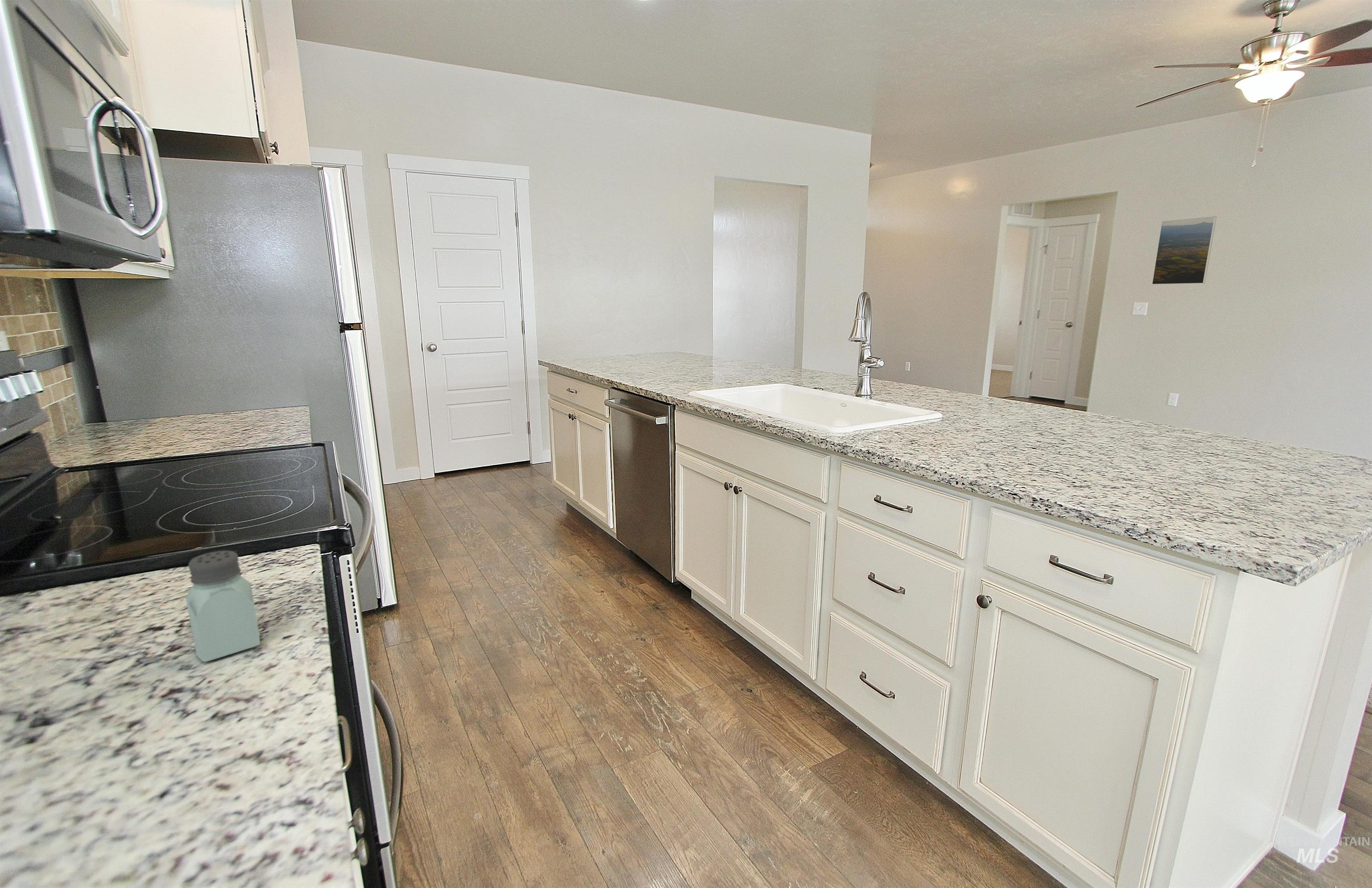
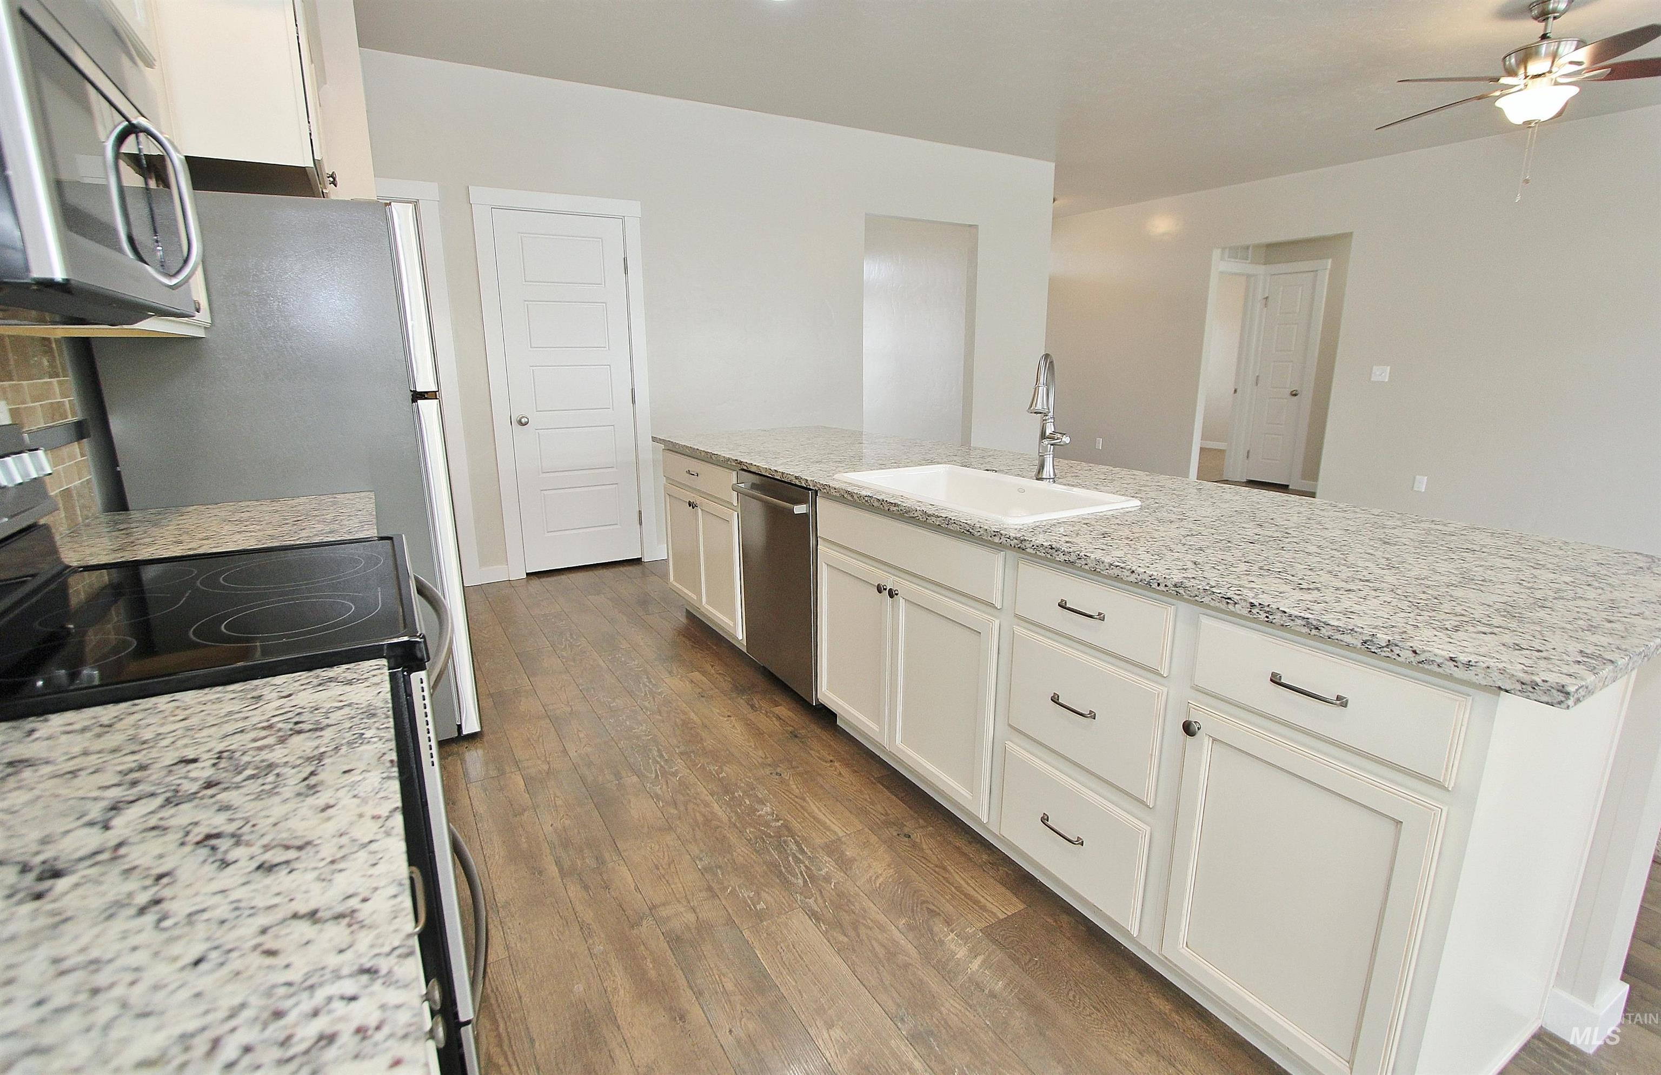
- saltshaker [185,550,260,662]
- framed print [1151,216,1217,285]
